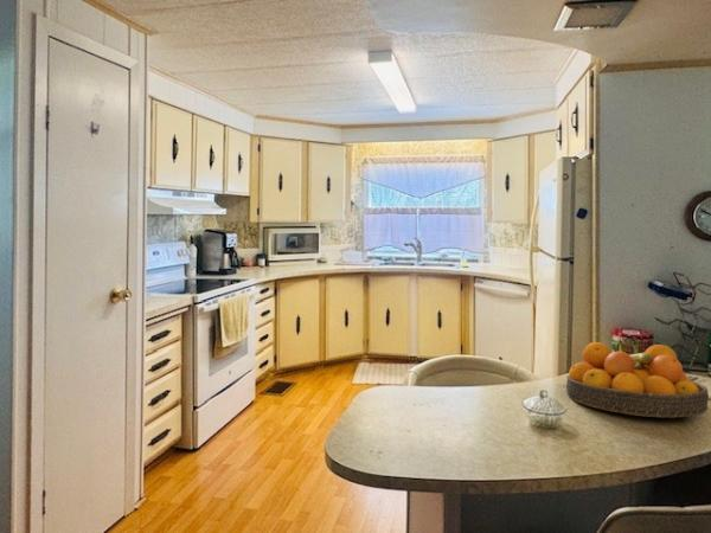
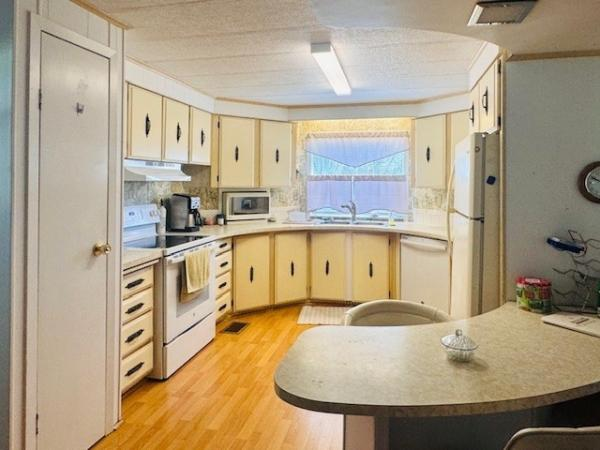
- fruit bowl [565,341,710,418]
